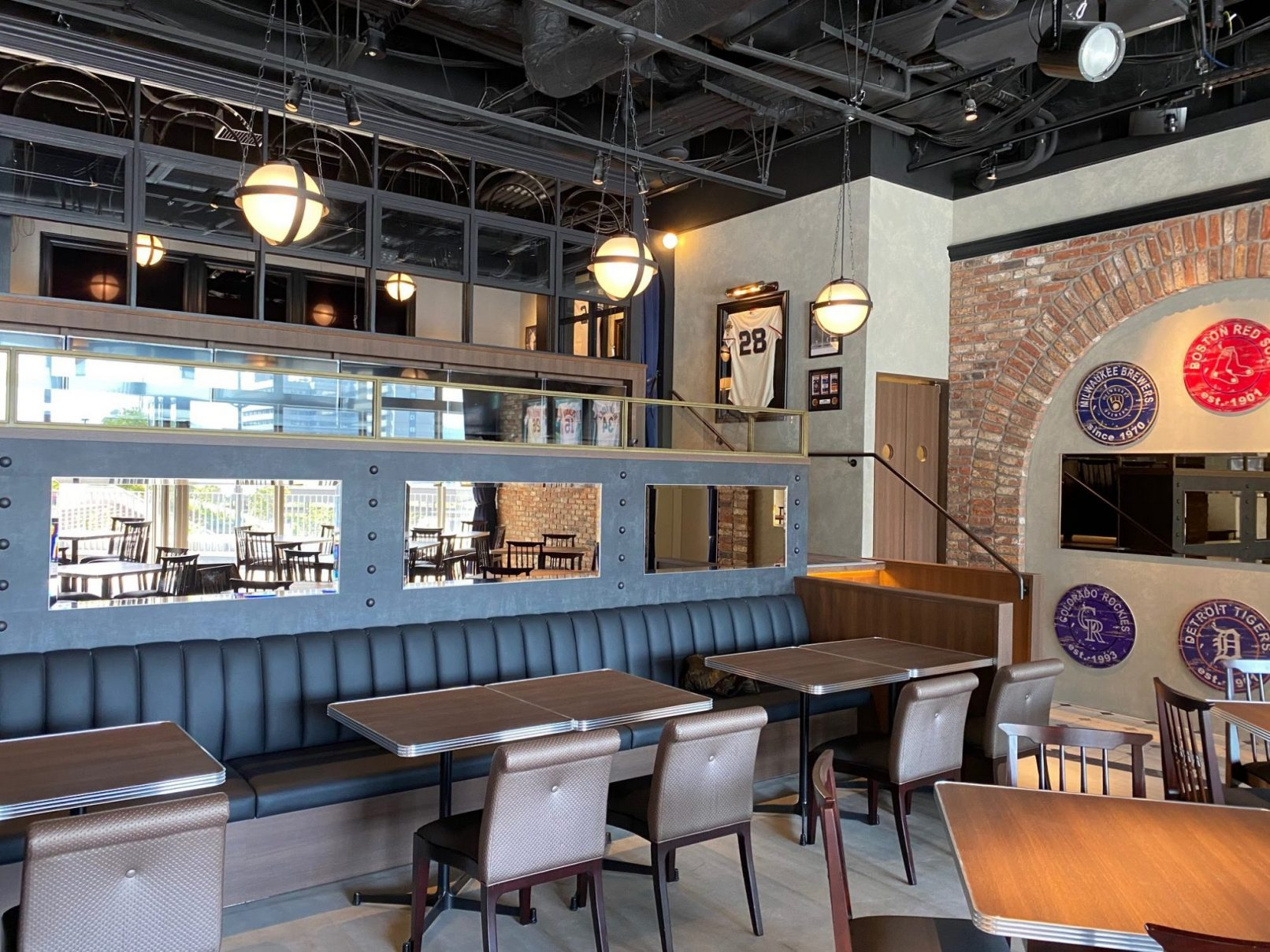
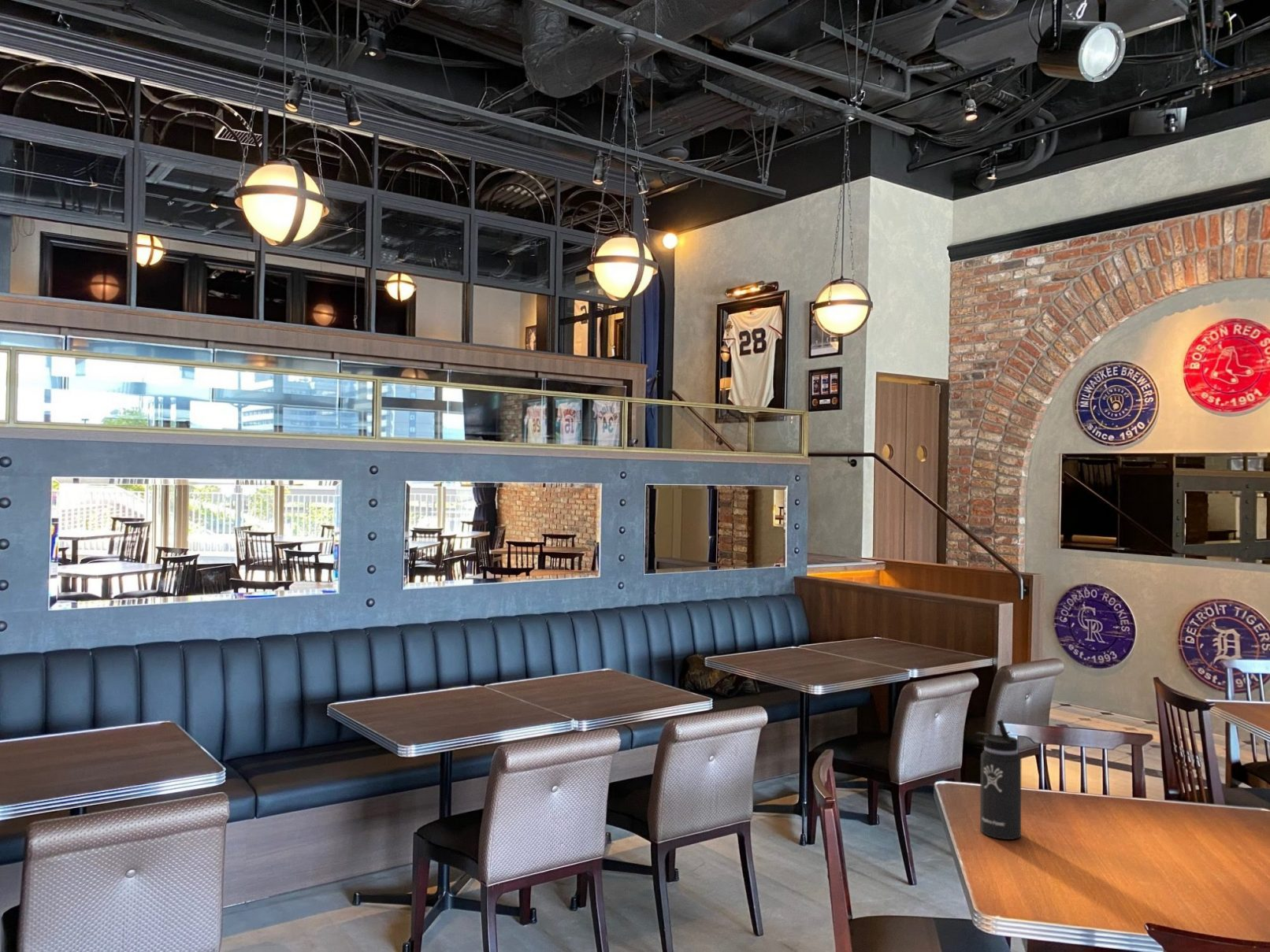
+ thermos bottle [972,719,1022,840]
